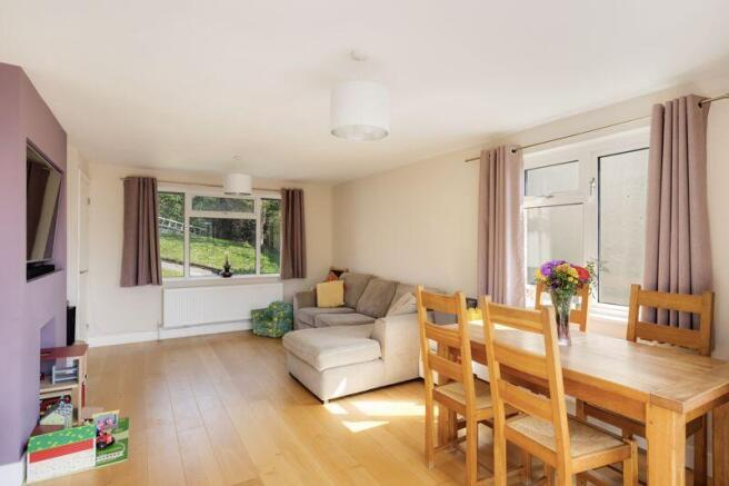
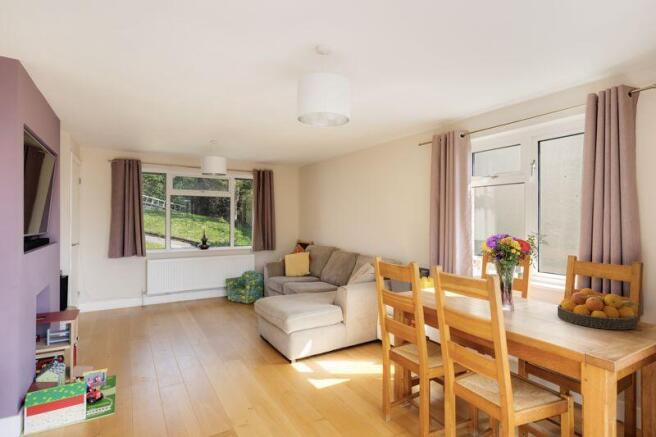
+ fruit bowl [556,287,641,330]
